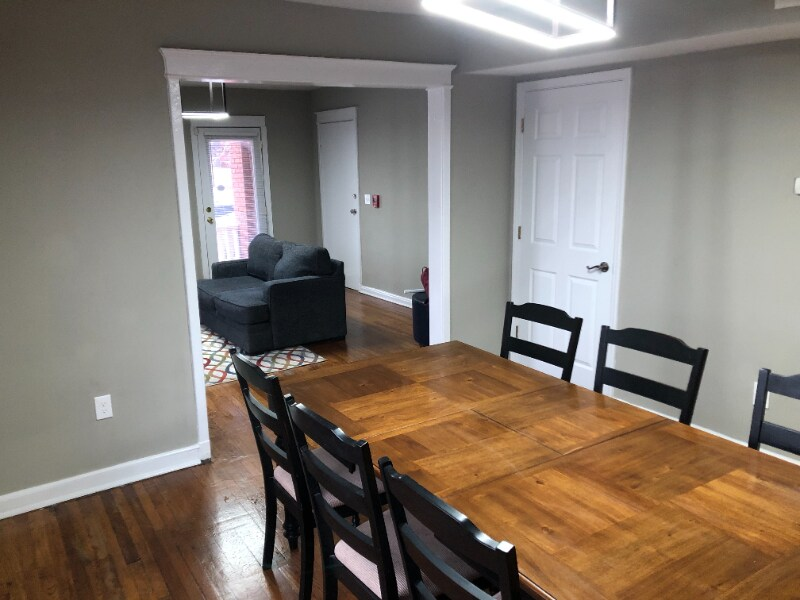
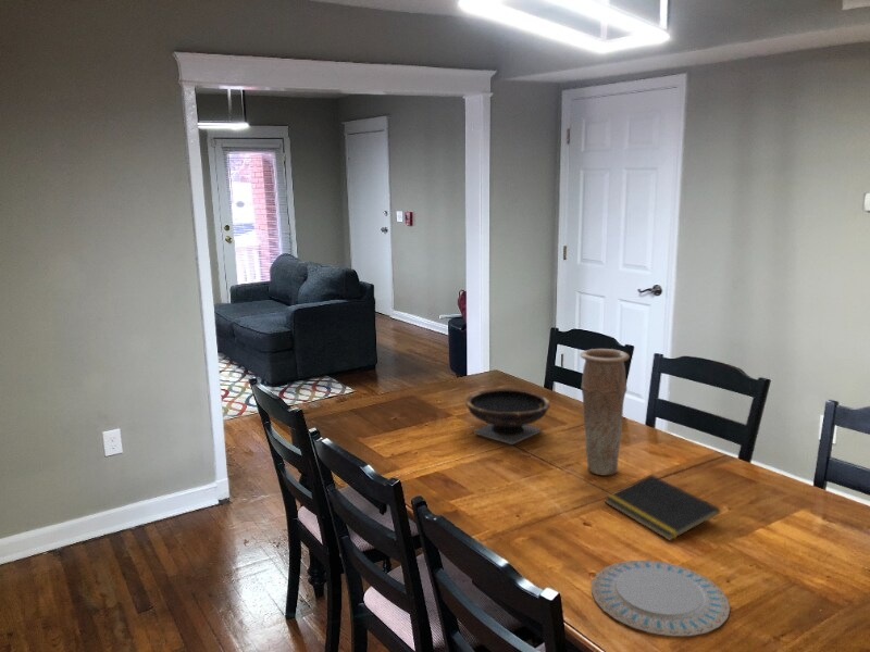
+ bowl [464,387,551,446]
+ notepad [604,474,721,541]
+ vase [579,348,631,477]
+ chinaware [591,560,731,637]
